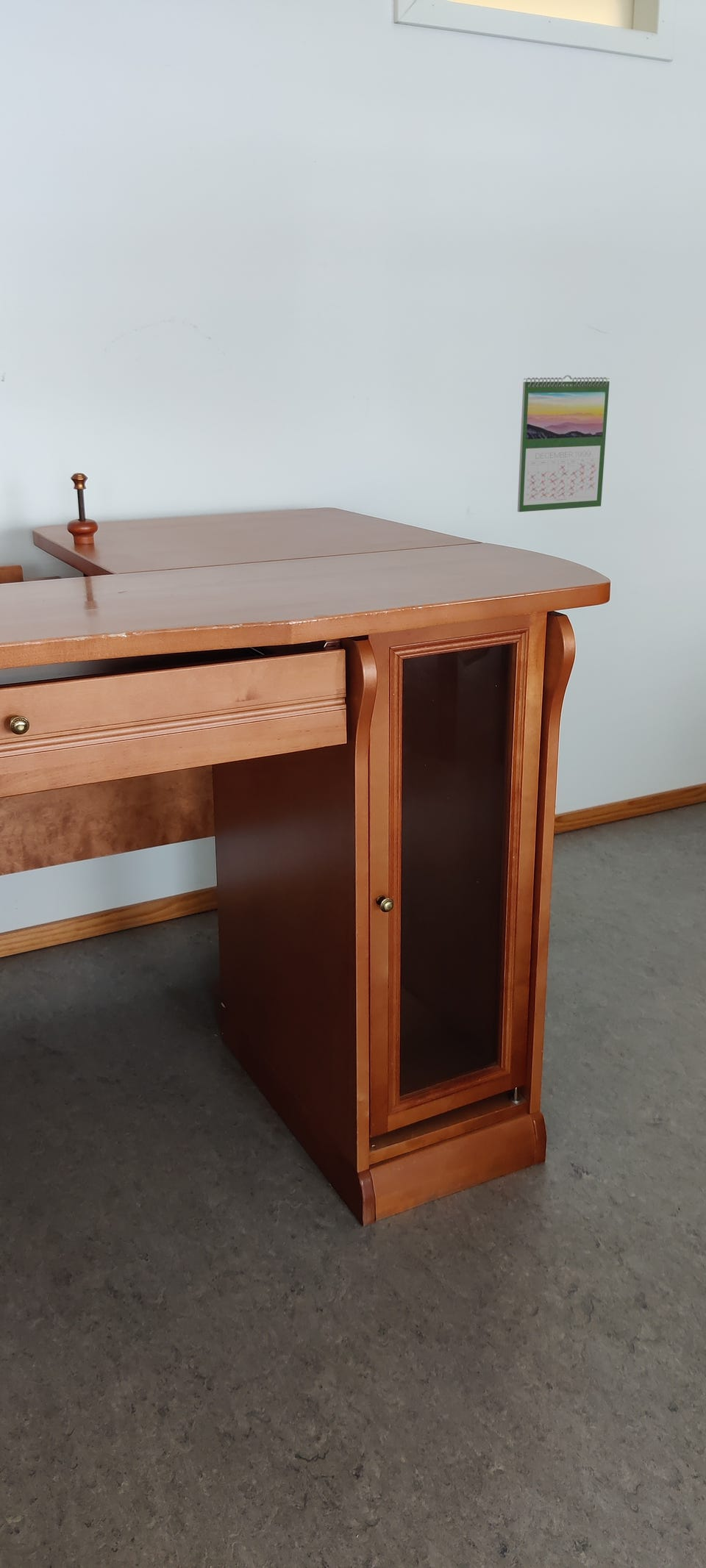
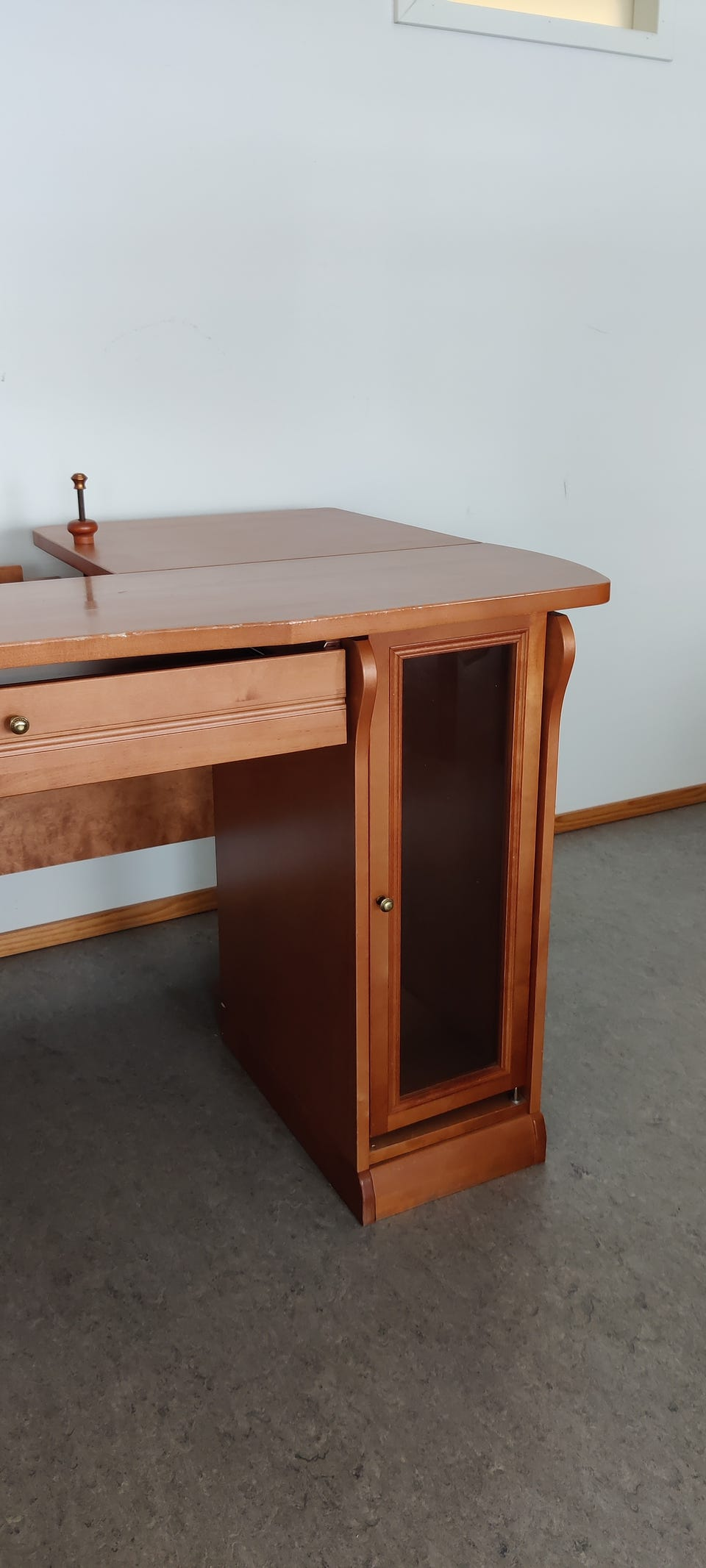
- calendar [517,374,610,512]
